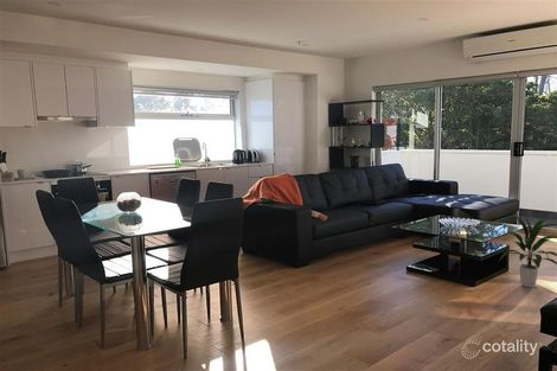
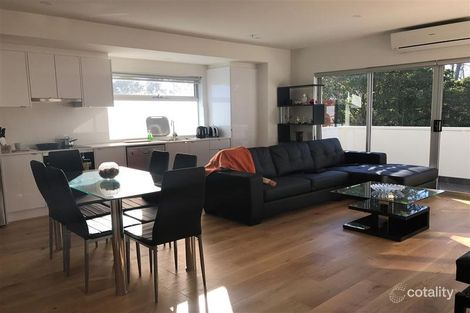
- indoor plant [499,212,557,289]
